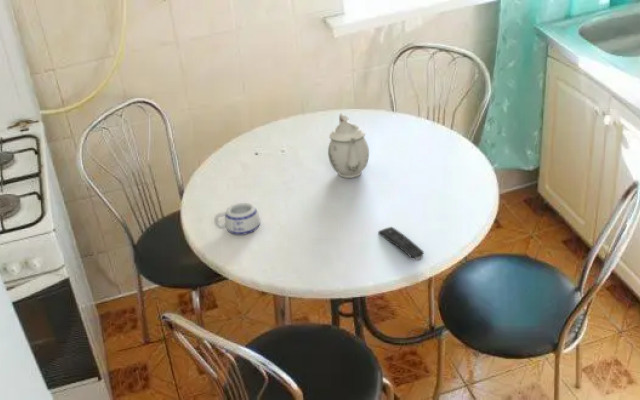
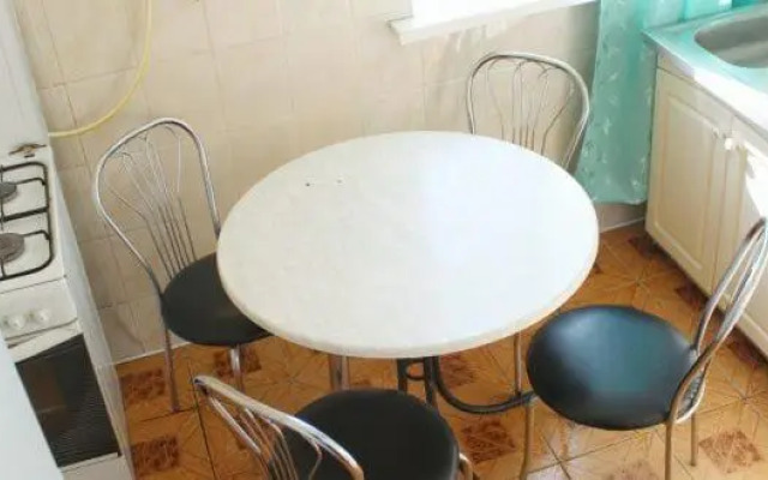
- remote control [377,226,425,261]
- mug [213,202,261,236]
- teapot [327,113,370,179]
